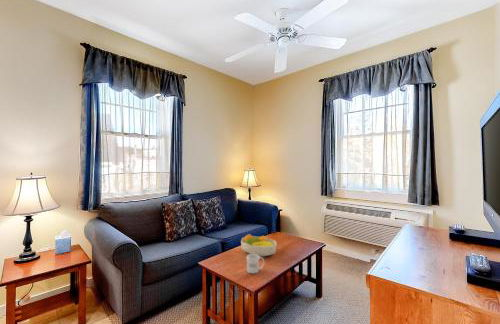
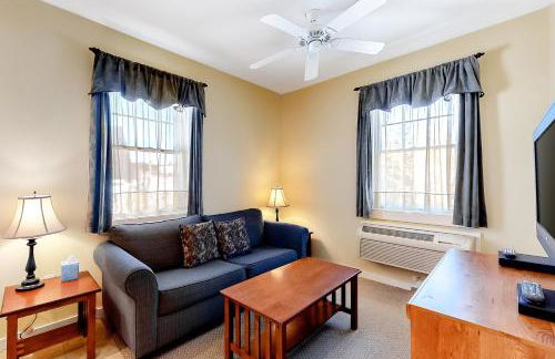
- mug [246,254,265,275]
- fruit bowl [240,233,277,257]
